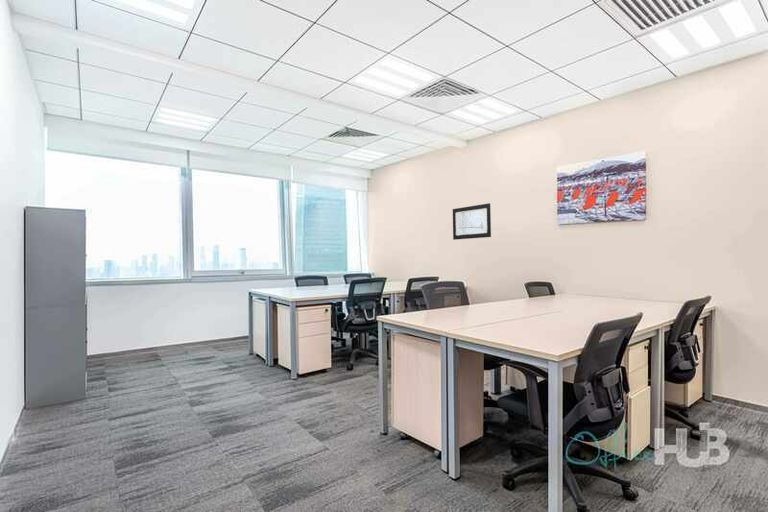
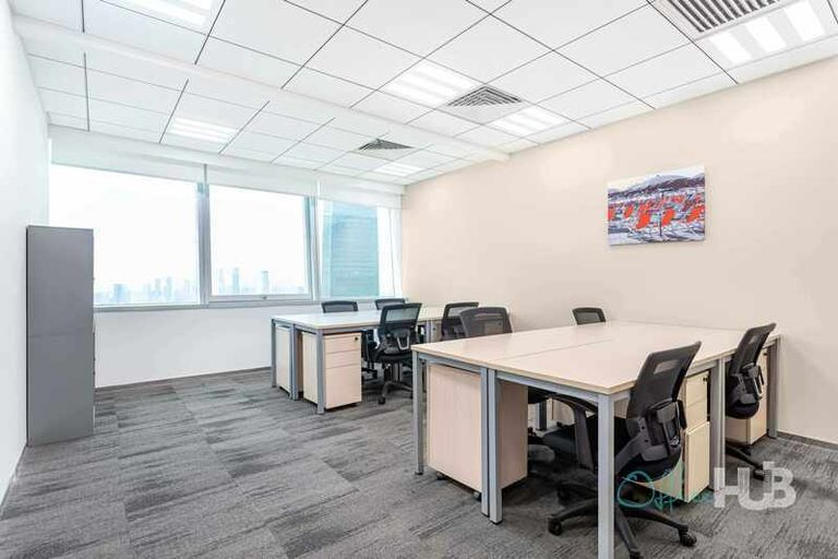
- wall art [452,202,492,241]
